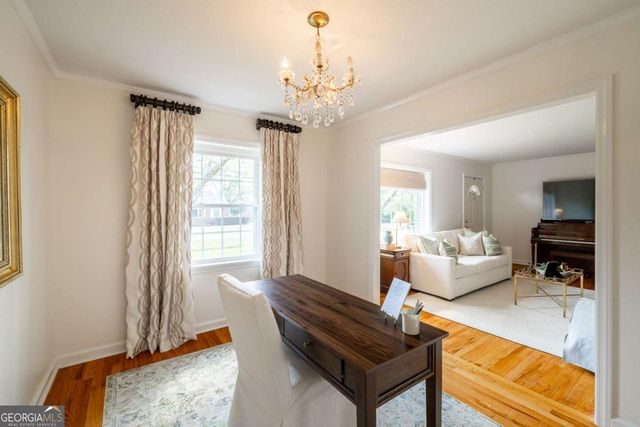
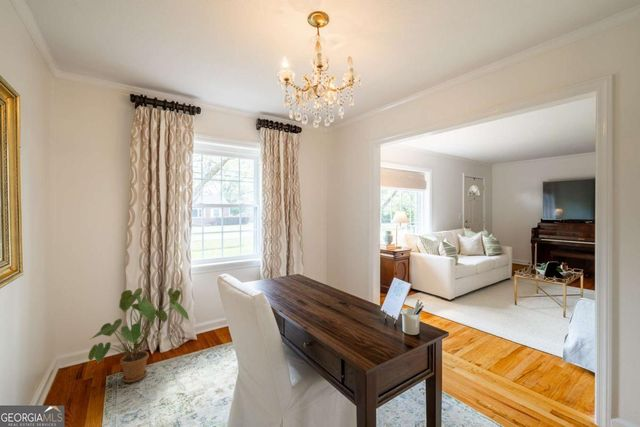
+ house plant [87,287,191,383]
